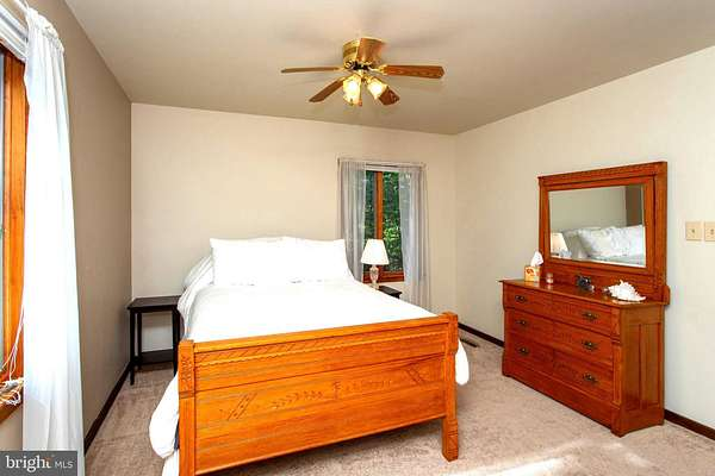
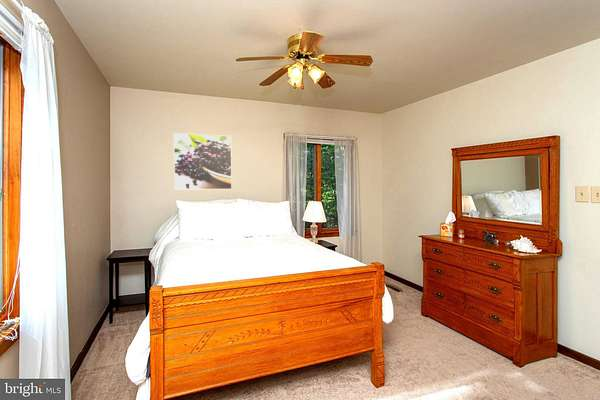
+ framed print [173,132,233,190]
